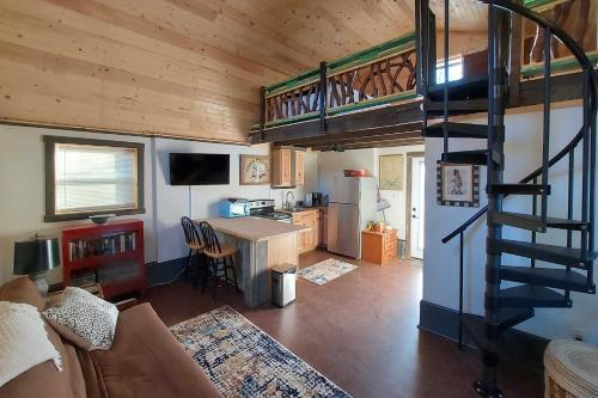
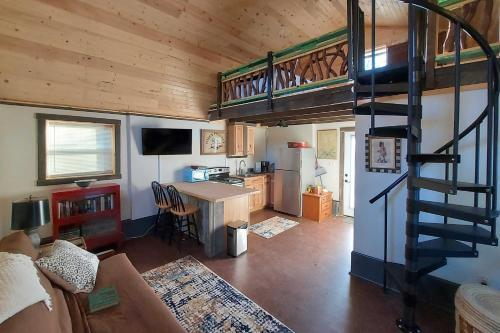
+ book [87,285,121,314]
